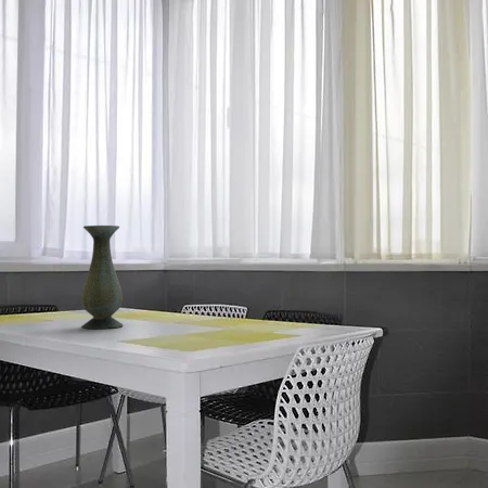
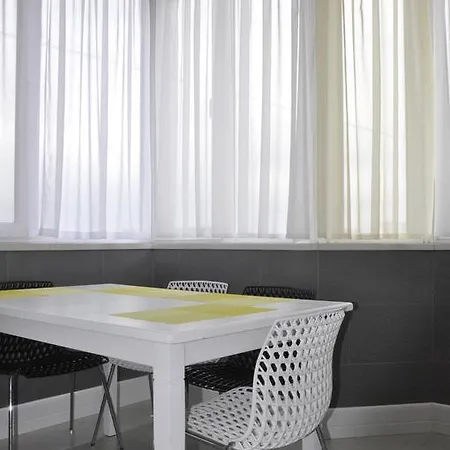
- vase [80,224,124,330]
